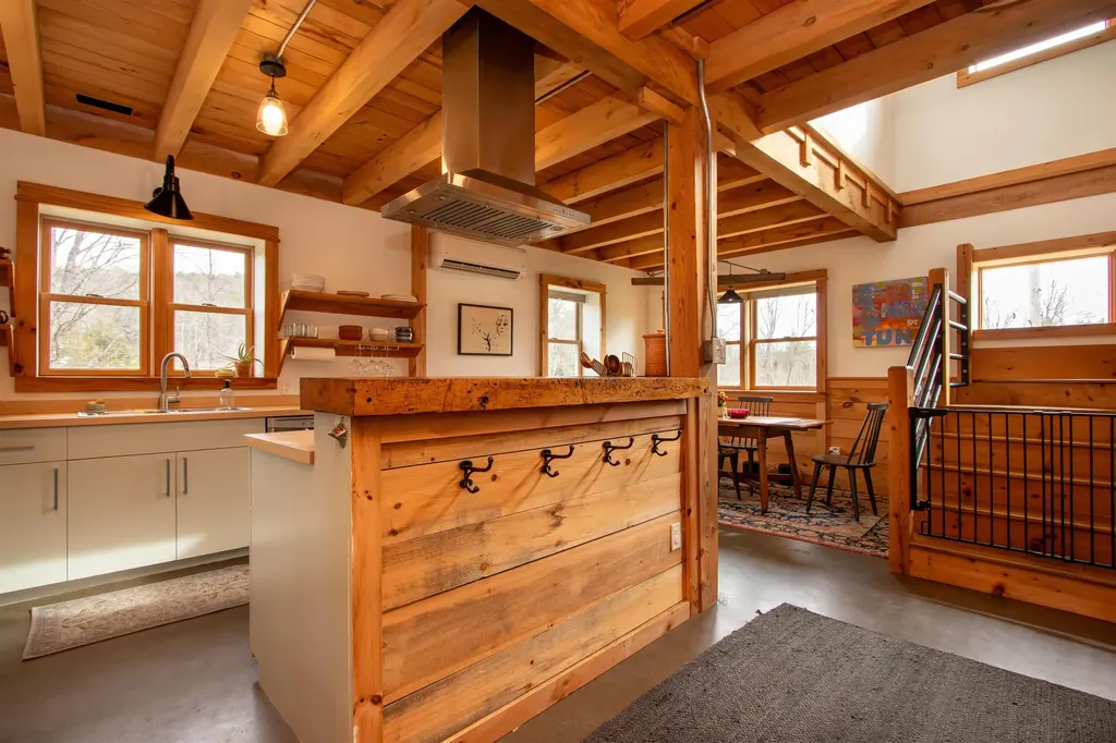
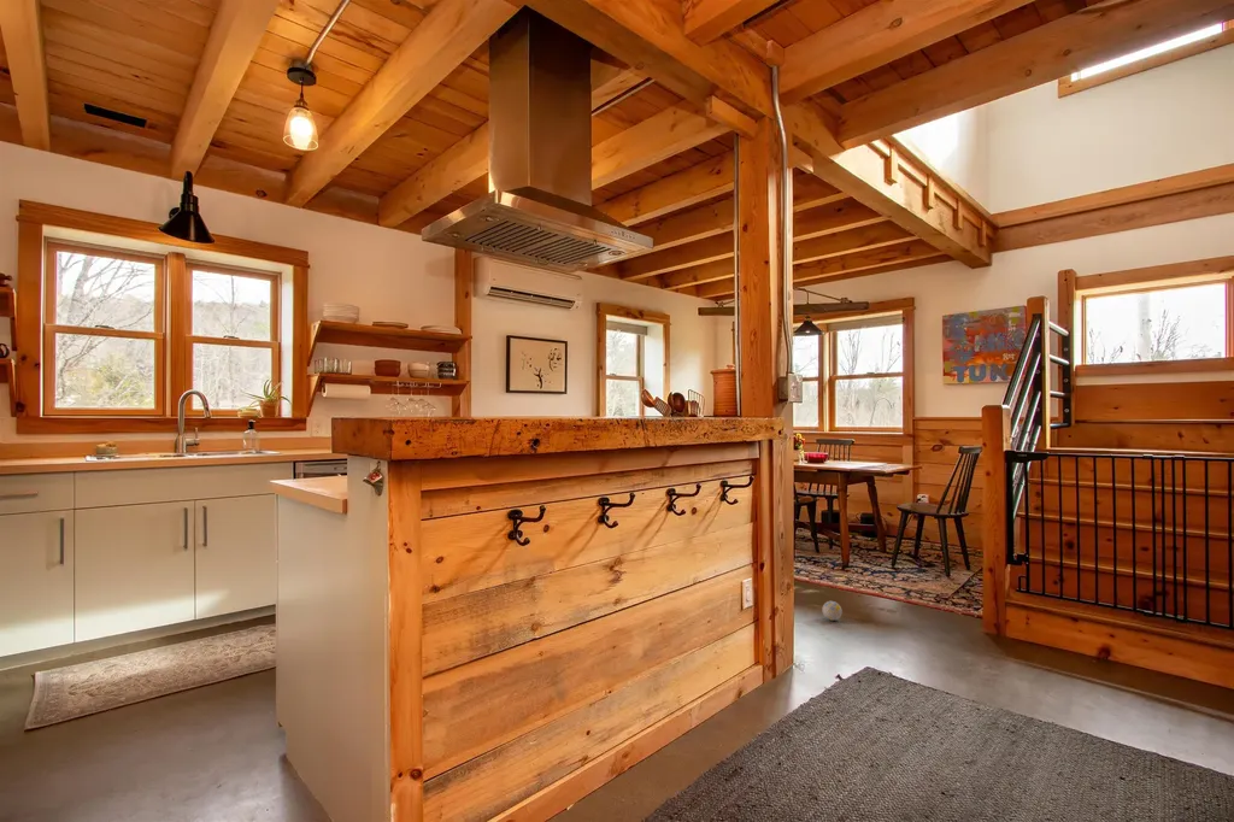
+ decorative ball [821,600,844,622]
